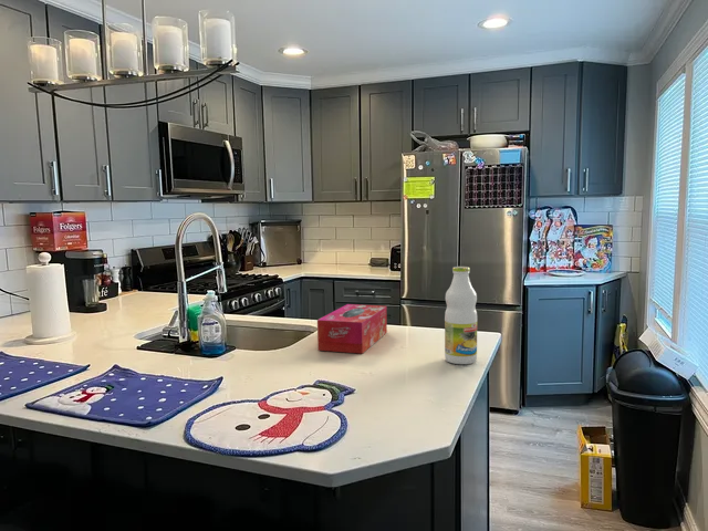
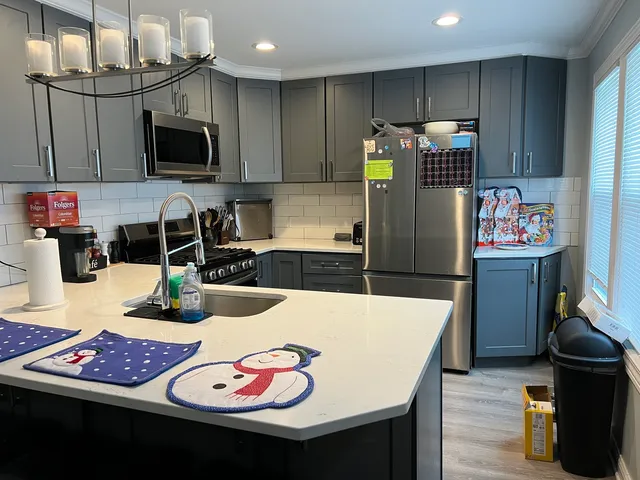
- tissue box [316,303,388,355]
- bottle [444,266,478,365]
